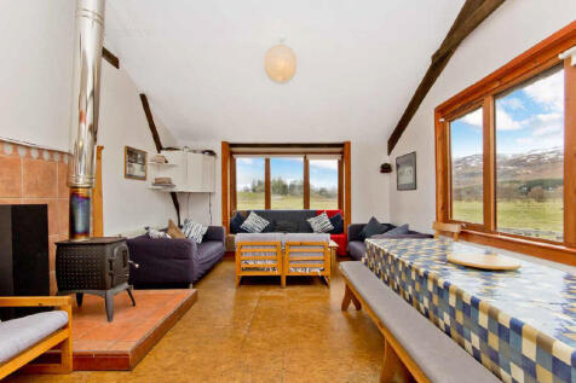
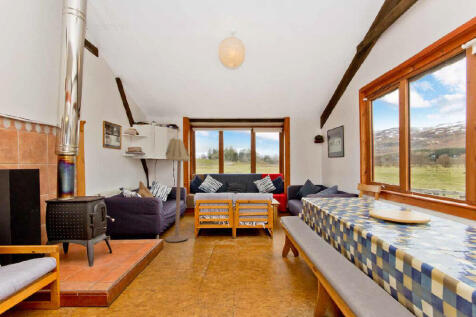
+ floor lamp [164,136,191,243]
